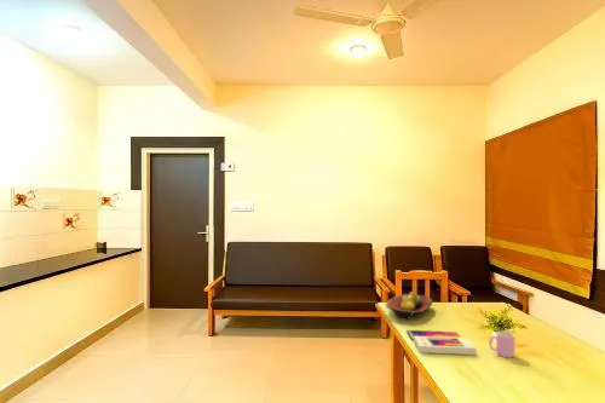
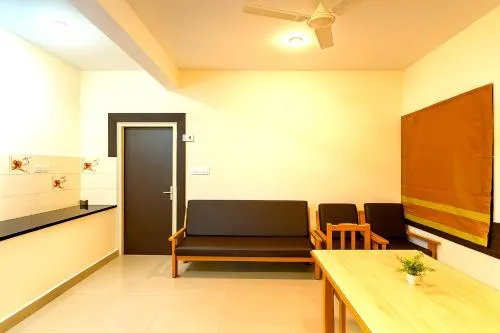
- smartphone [405,329,478,356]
- cup [488,330,515,358]
- fruit bowl [385,290,434,319]
